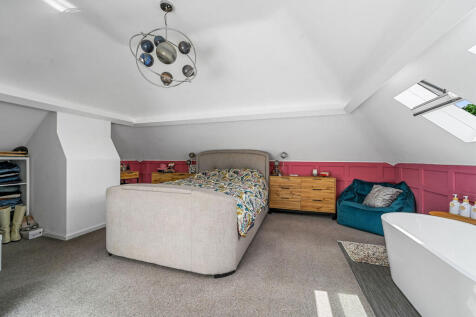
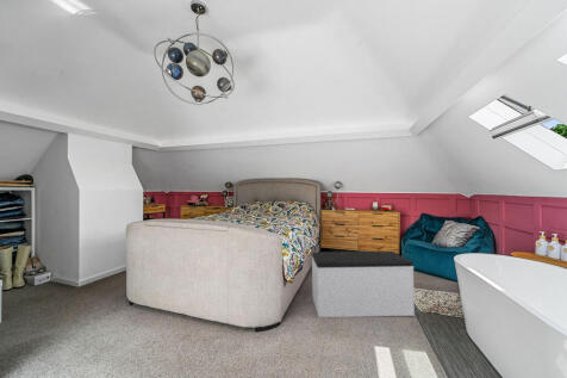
+ bench [311,250,416,318]
